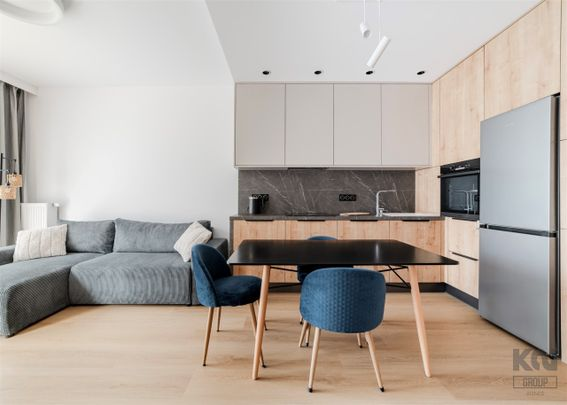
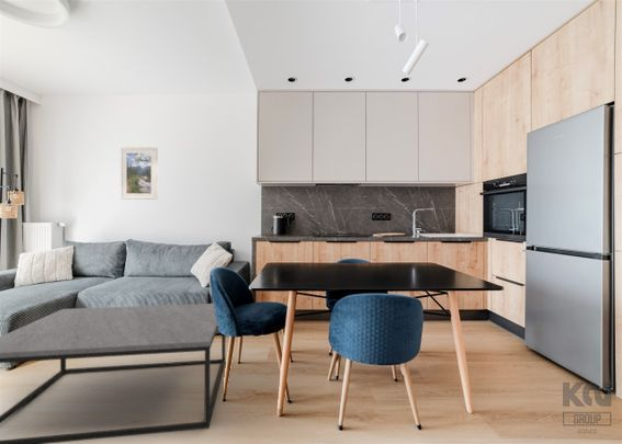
+ coffee table [0,303,226,444]
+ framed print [120,146,159,201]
